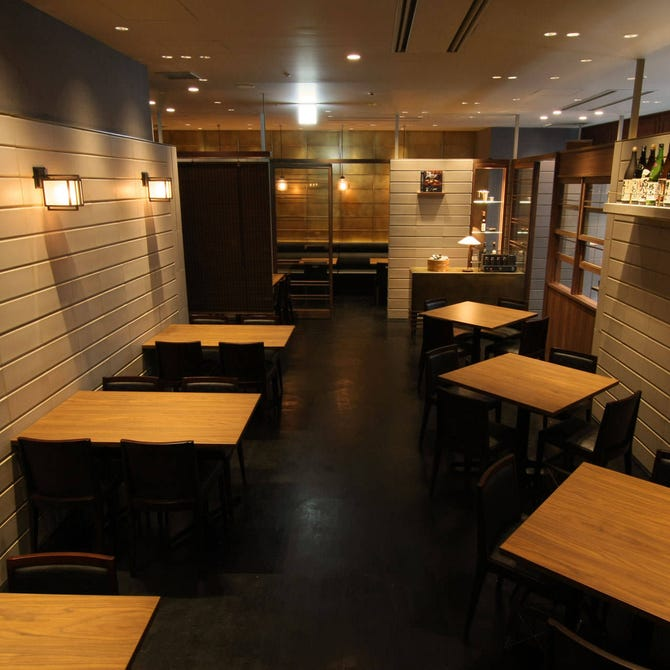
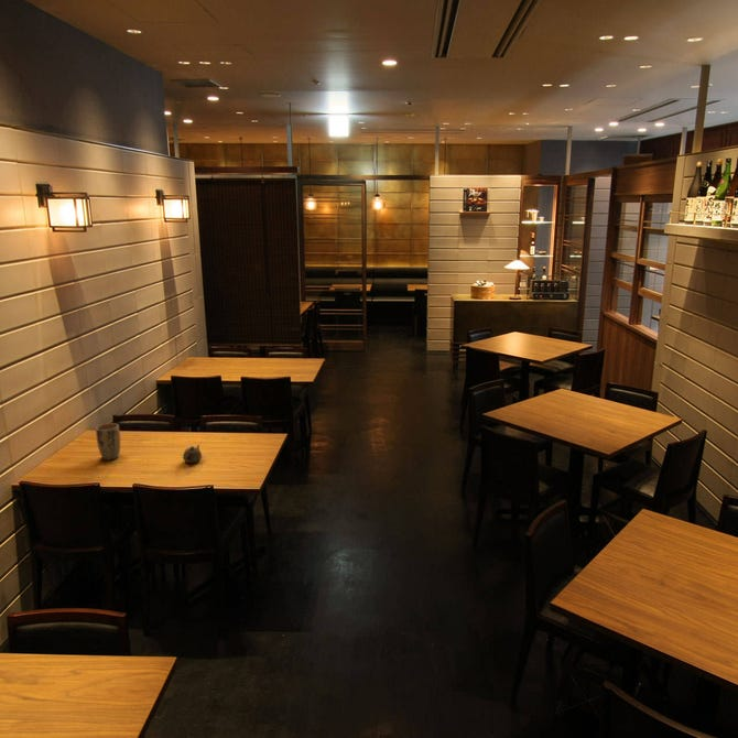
+ teapot [182,444,203,464]
+ plant pot [95,422,122,462]
